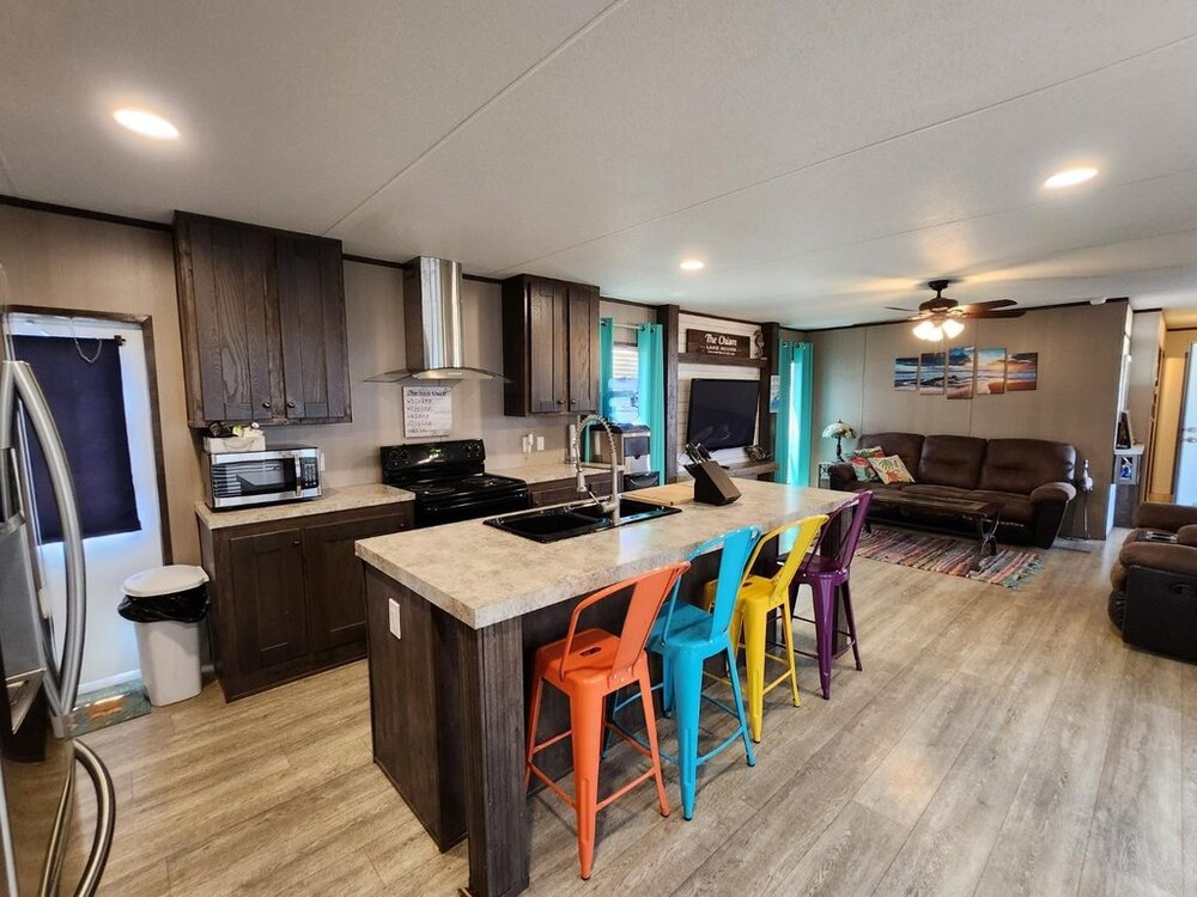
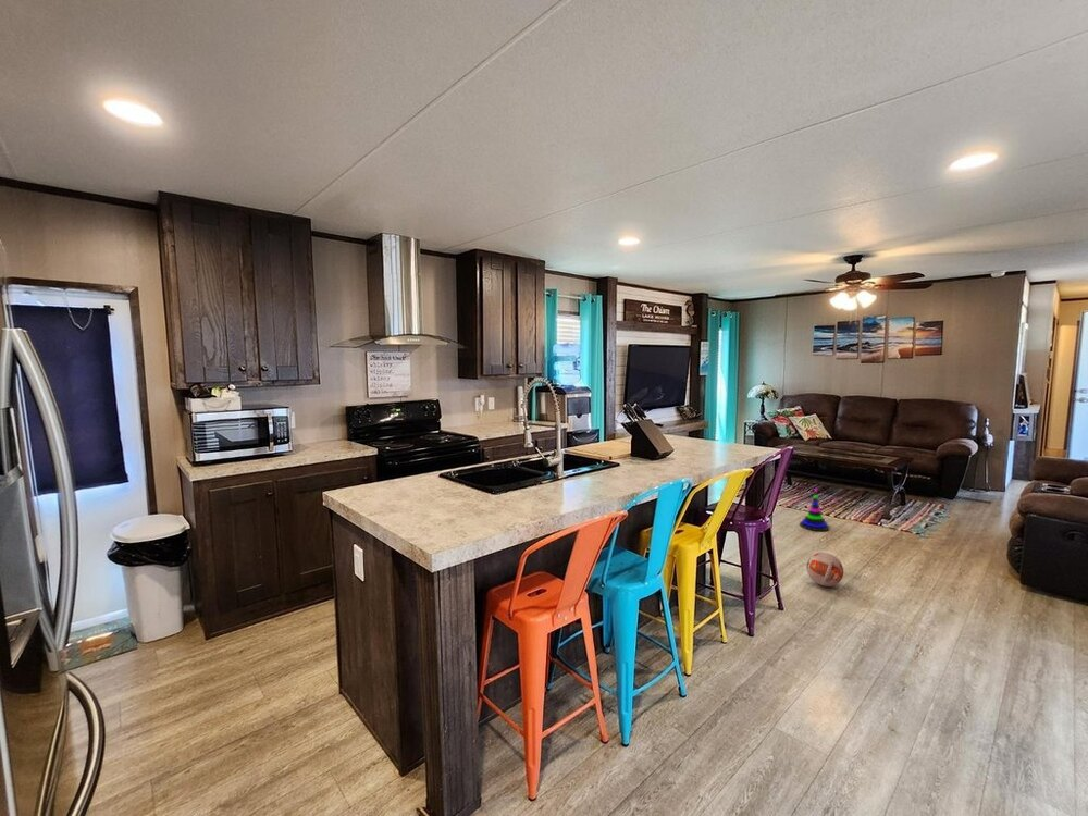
+ stacking toy [799,487,830,532]
+ ball [805,552,844,588]
